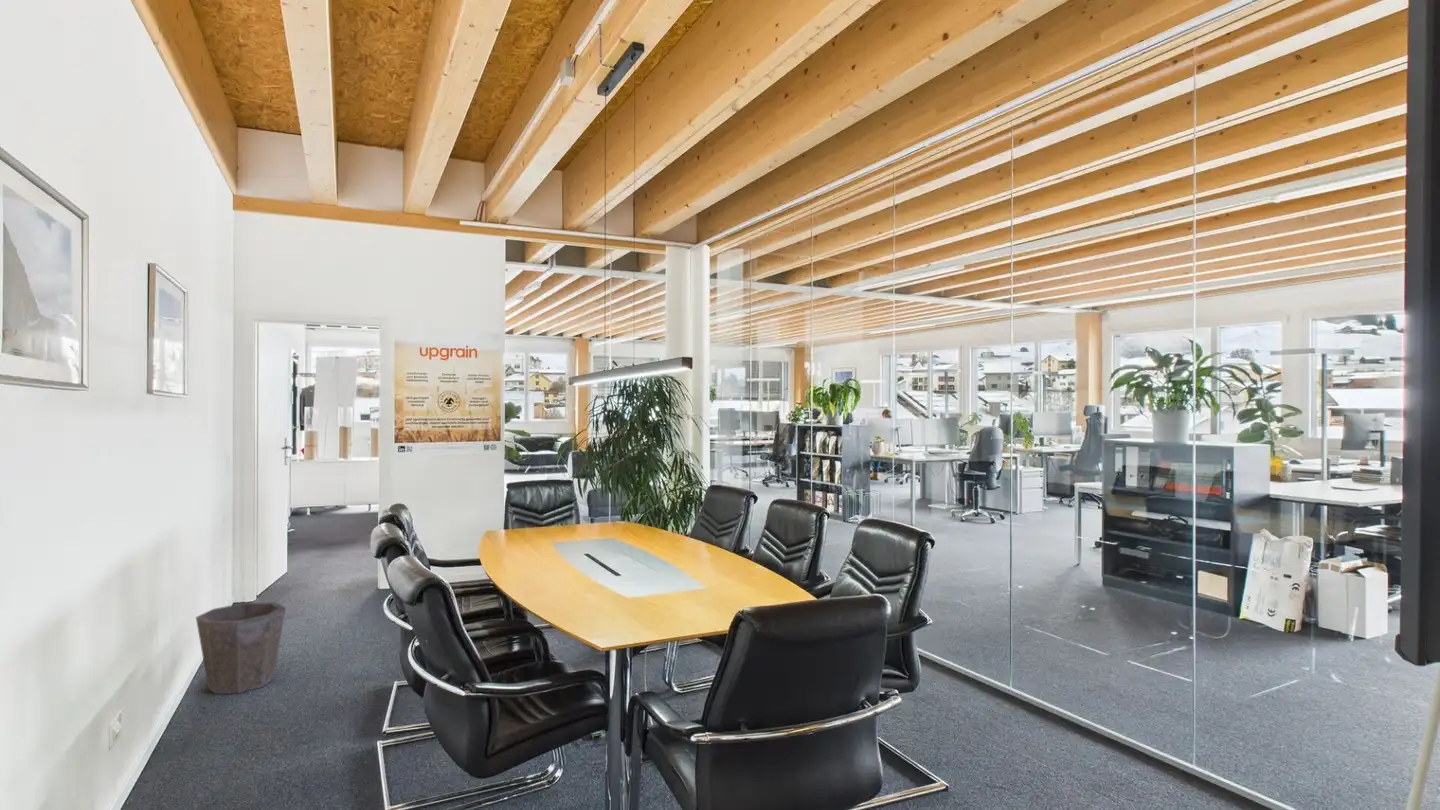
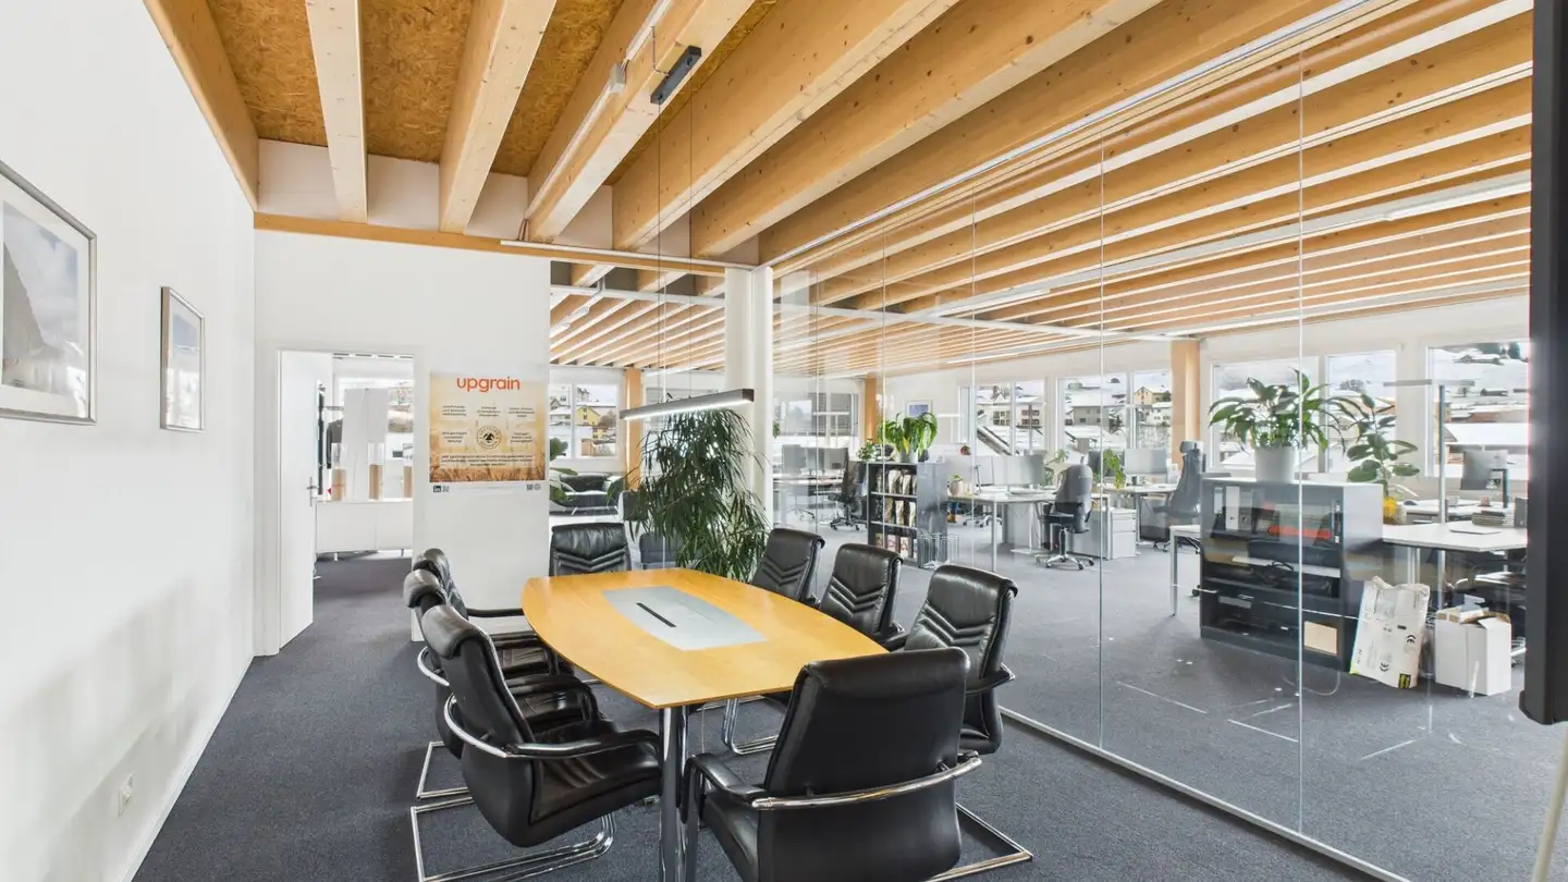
- waste bin [195,601,287,695]
